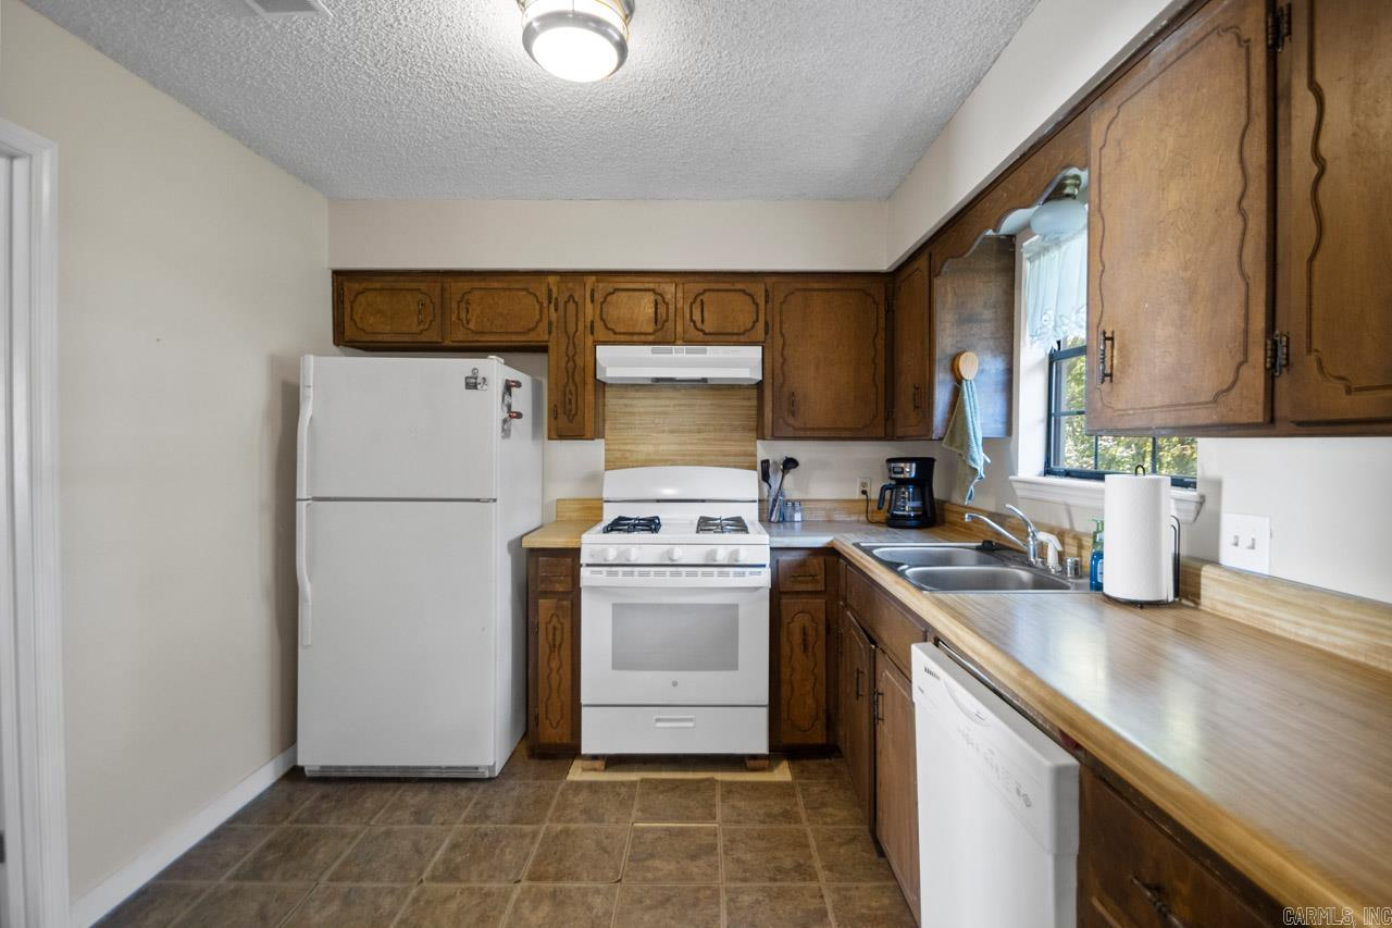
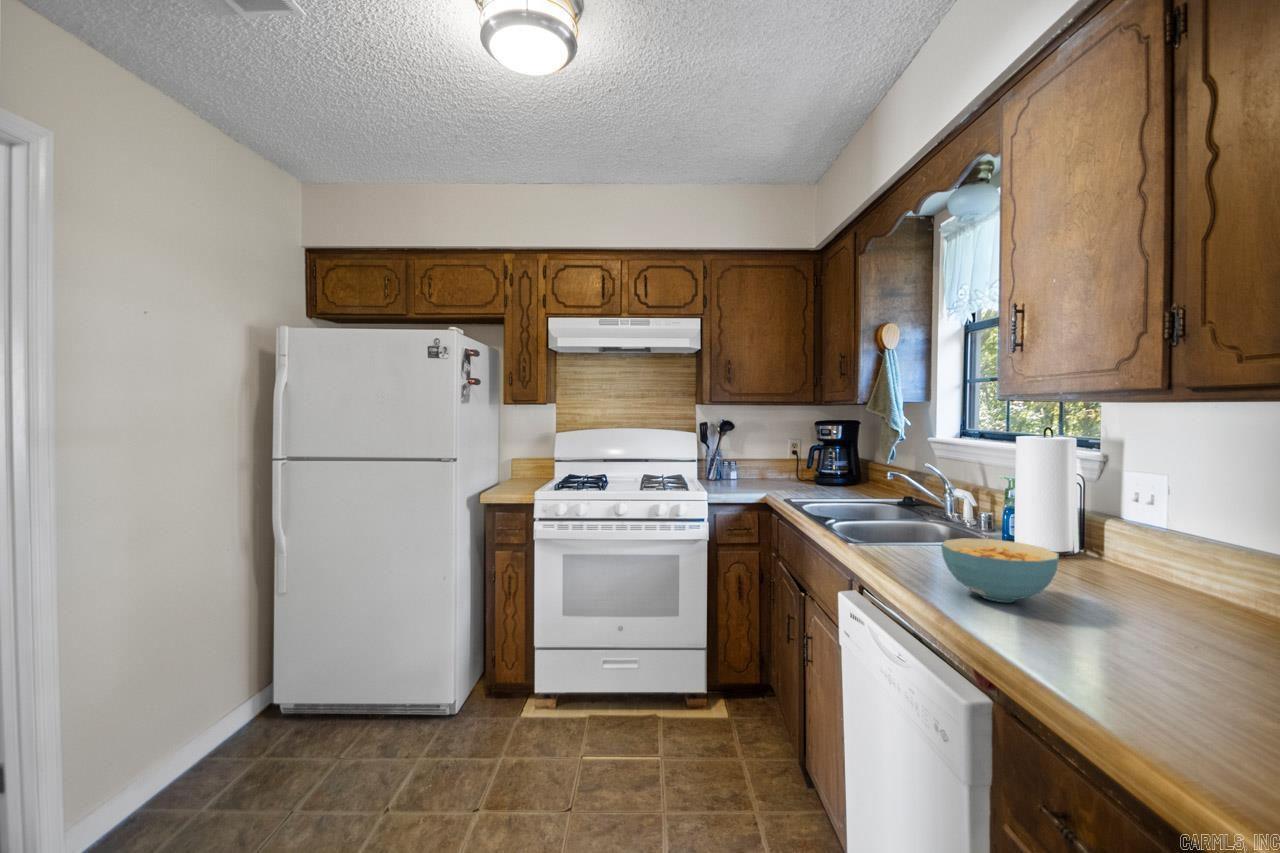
+ cereal bowl [940,537,1060,603]
